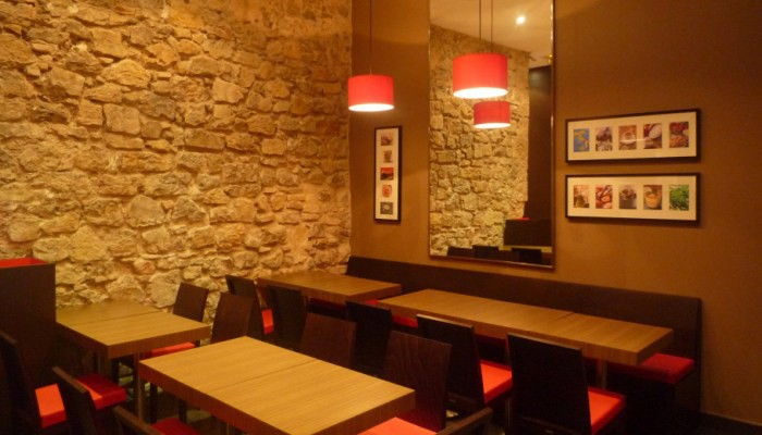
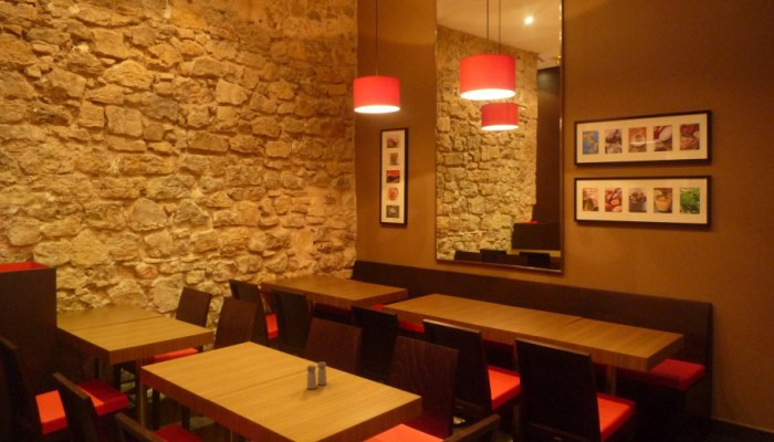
+ salt and pepper shaker [305,361,327,390]
